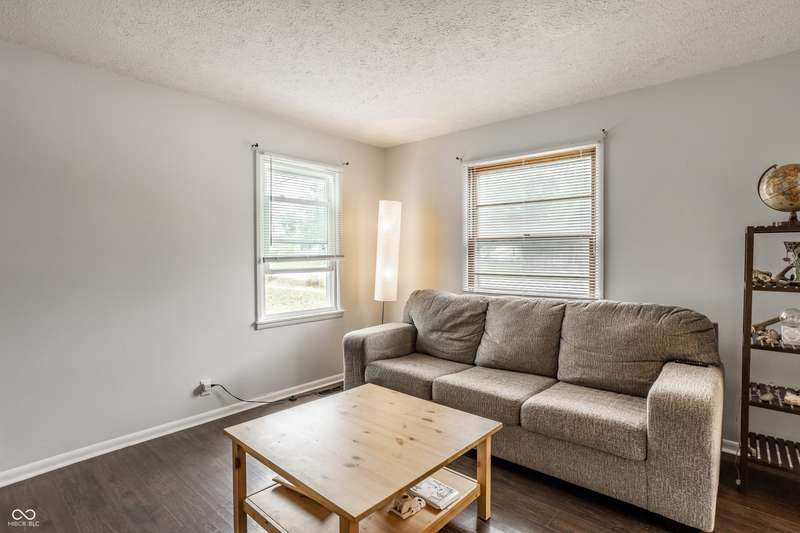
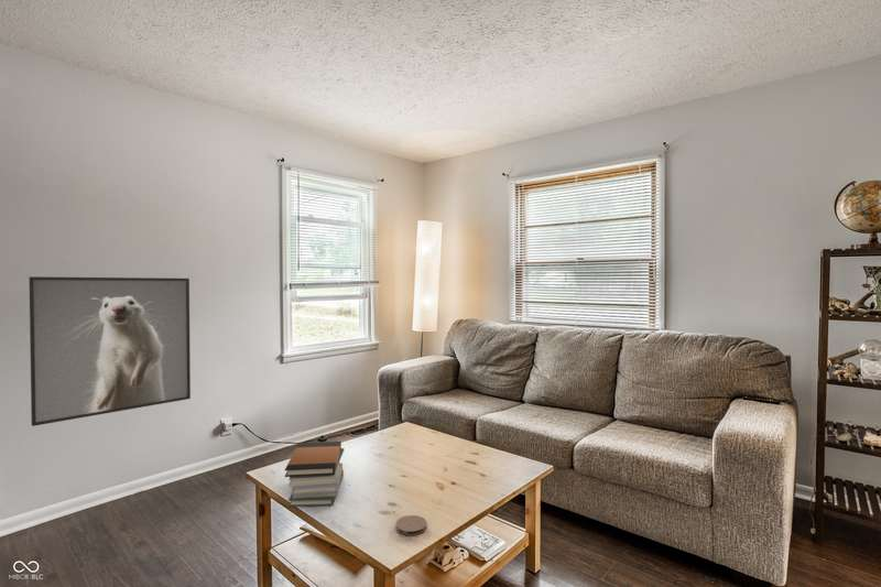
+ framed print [28,275,192,427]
+ book stack [284,441,345,508]
+ coaster [394,514,427,536]
